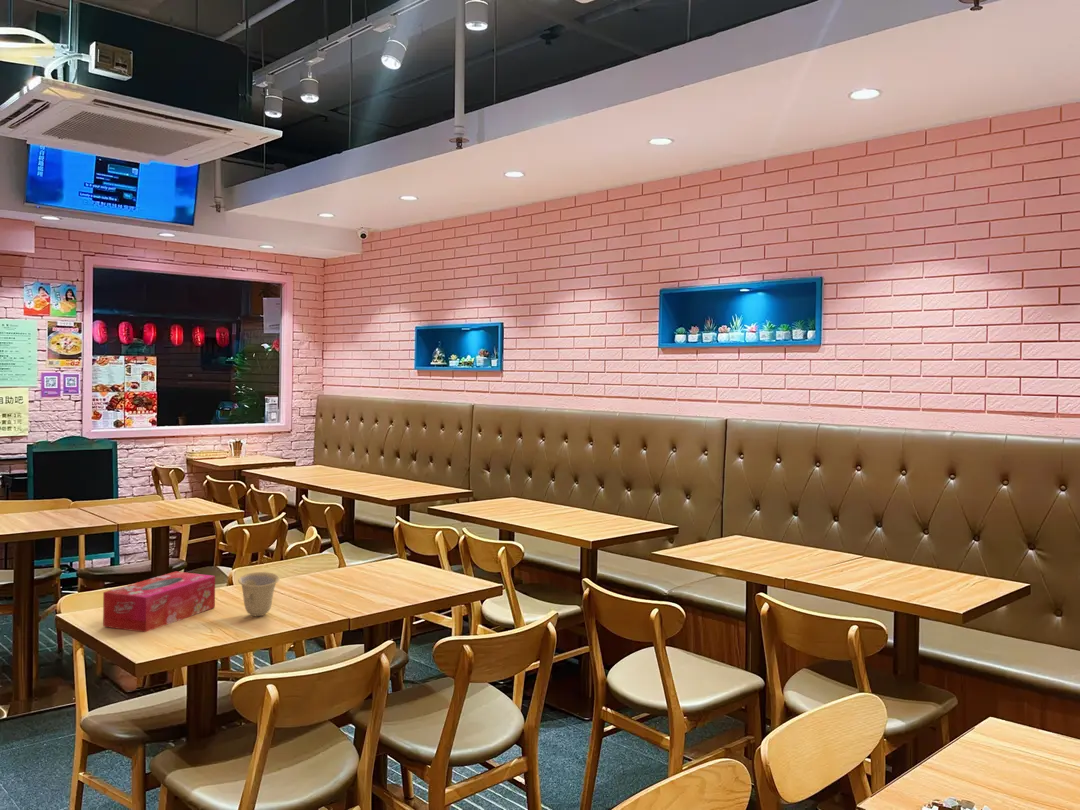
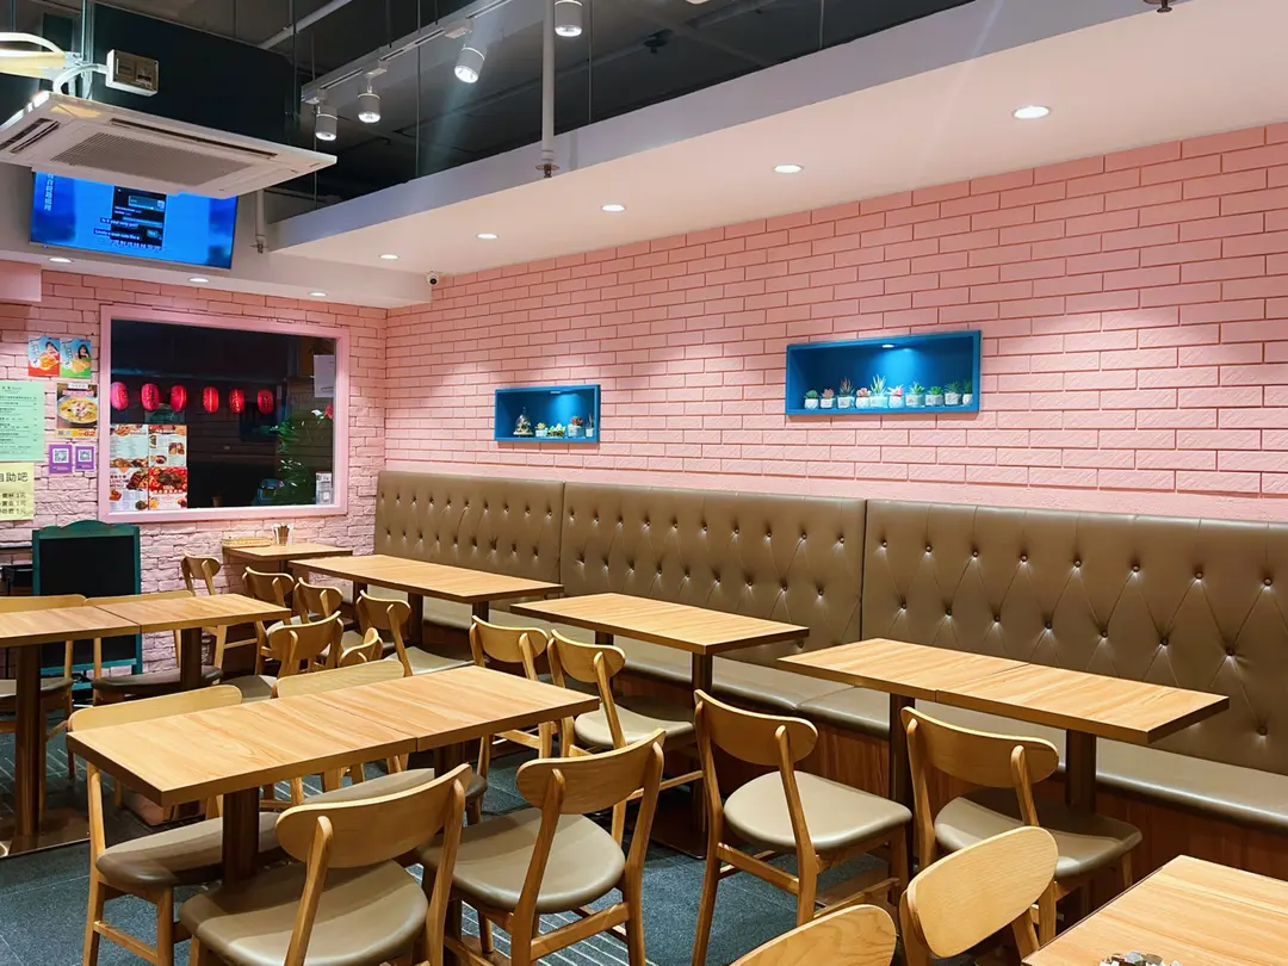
- tissue box [102,571,216,633]
- cup [237,571,280,617]
